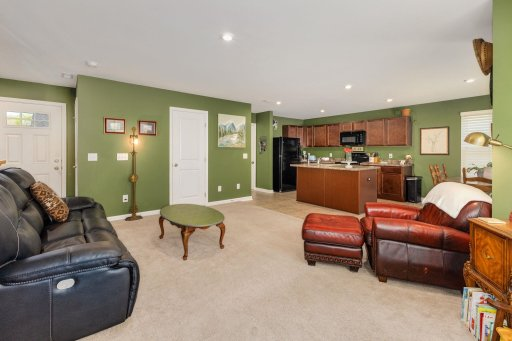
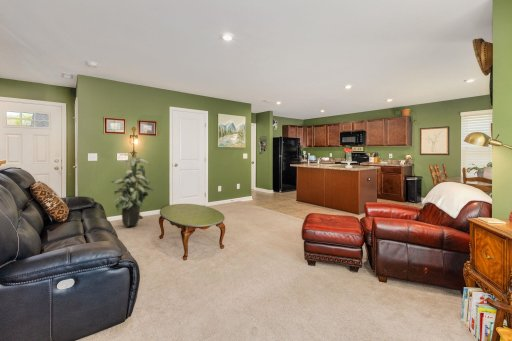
+ indoor plant [110,153,154,227]
